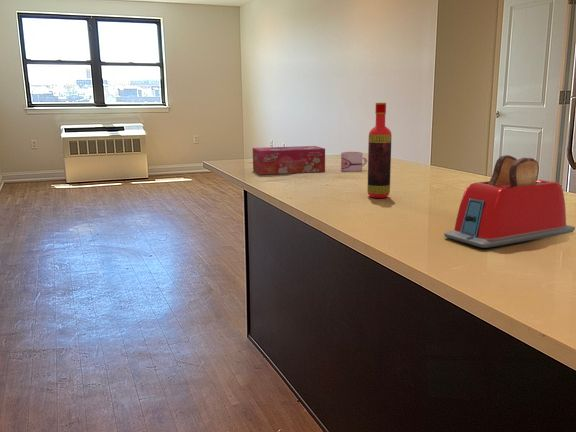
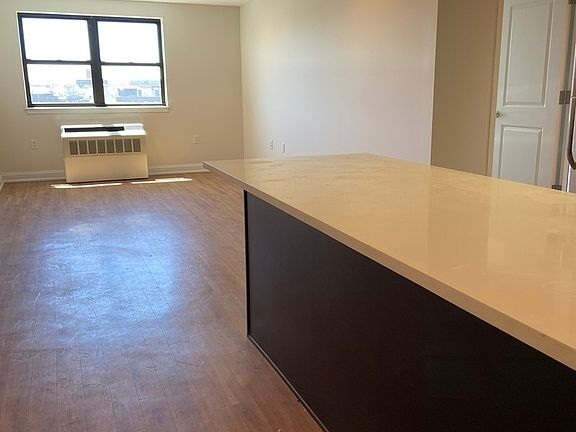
- bottle [367,102,392,199]
- toaster [443,154,576,249]
- mug [340,151,368,173]
- tissue box [252,145,326,175]
